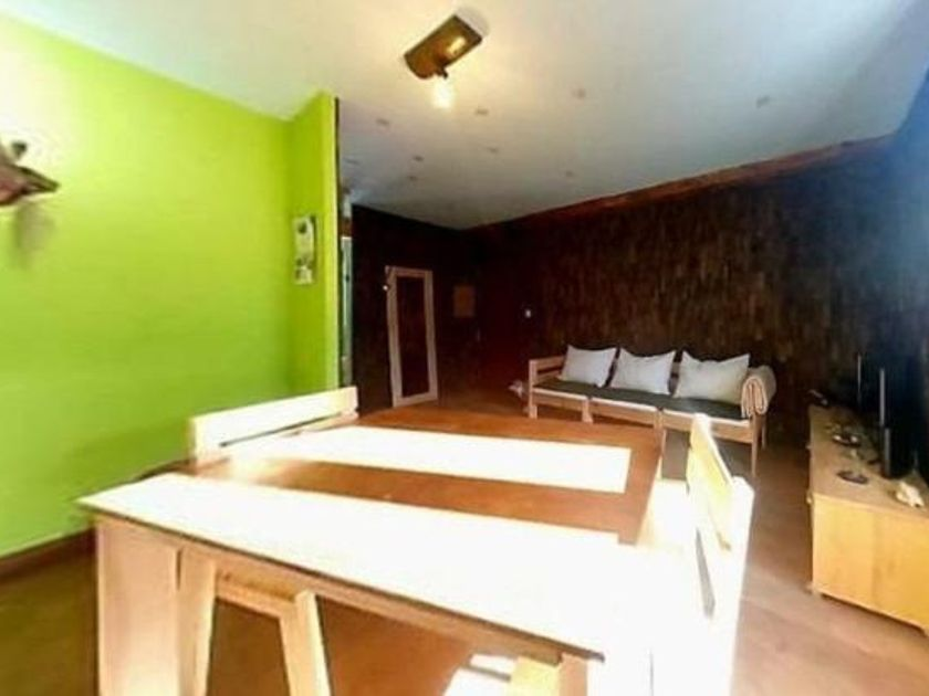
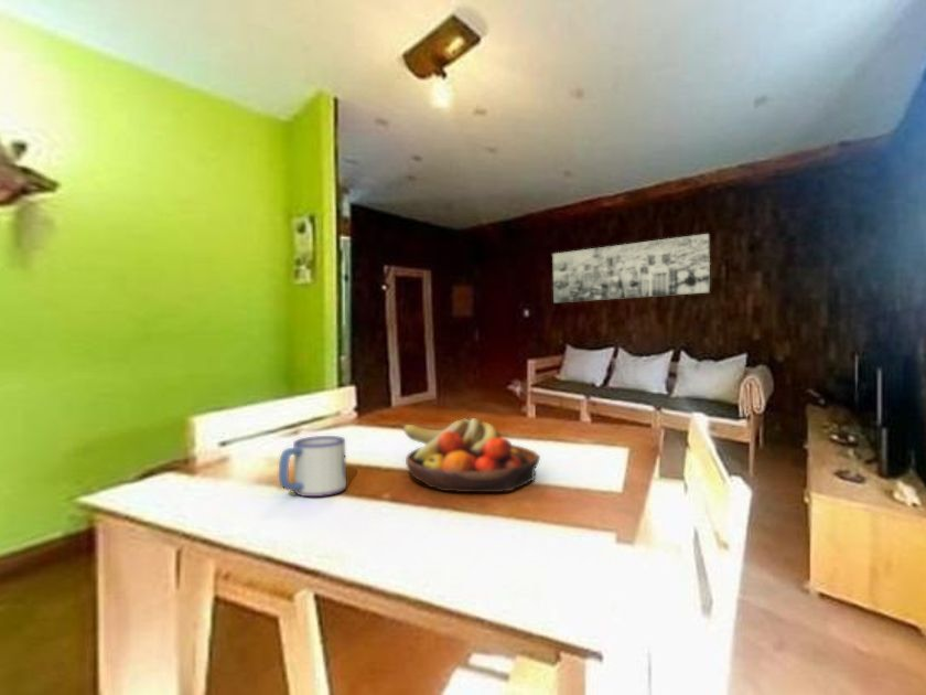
+ wall art [551,233,711,303]
+ mug [278,435,347,498]
+ fruit bowl [402,417,541,493]
